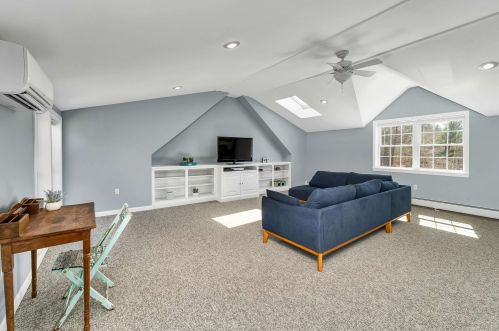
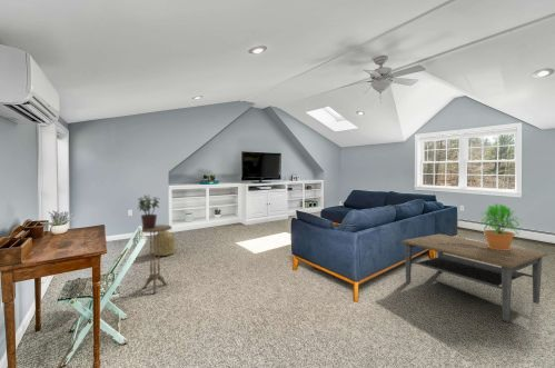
+ basket [152,230,176,257]
+ coffee table [400,233,548,321]
+ potted plant [136,195,160,229]
+ potted plant [480,203,524,250]
+ side table [141,225,172,295]
